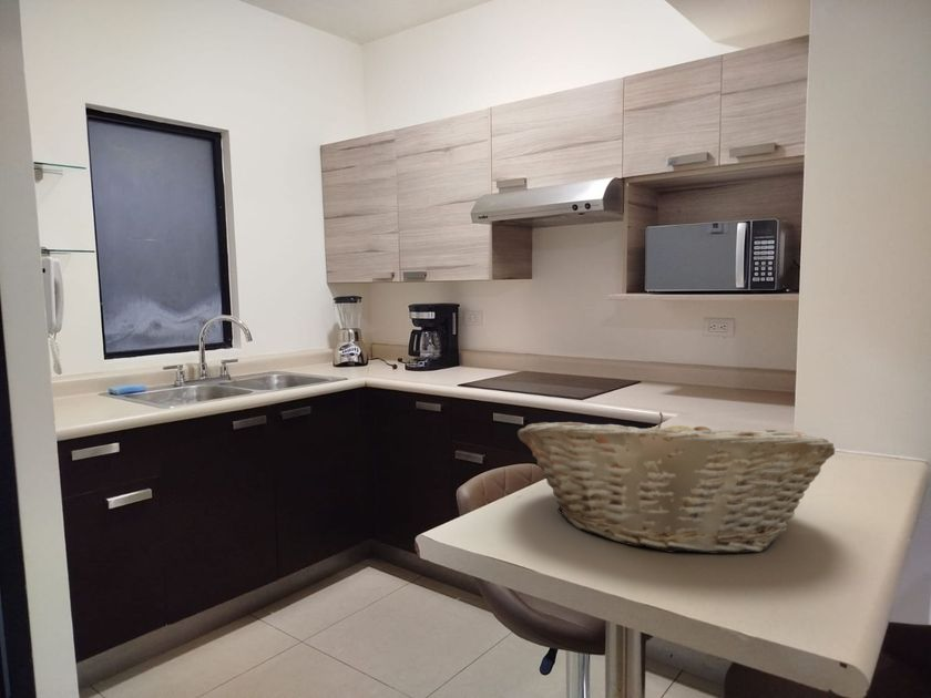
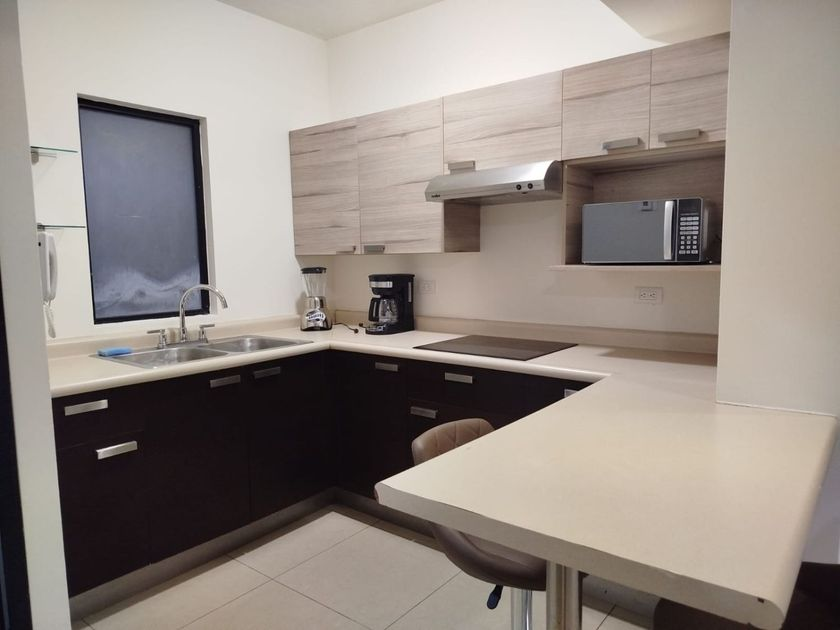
- fruit basket [516,411,836,555]
